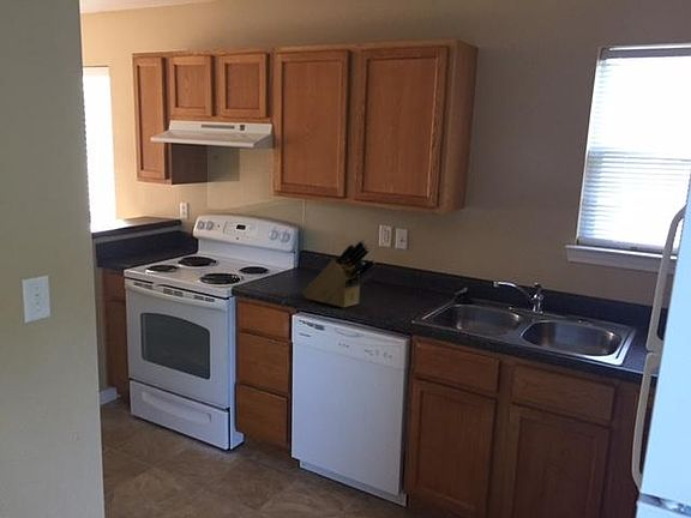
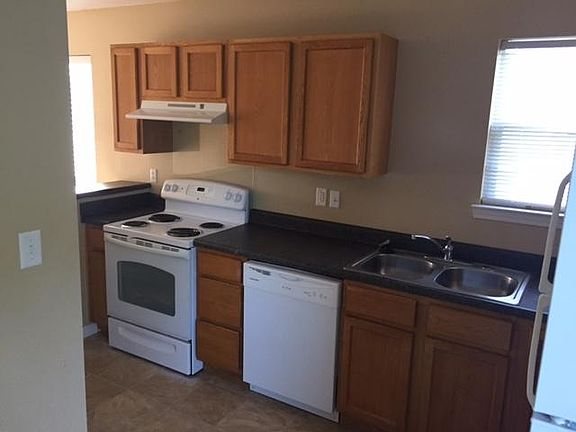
- knife block [302,239,377,309]
